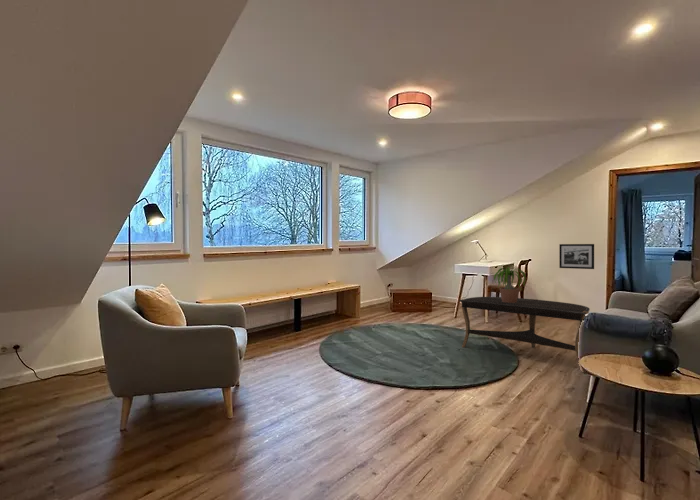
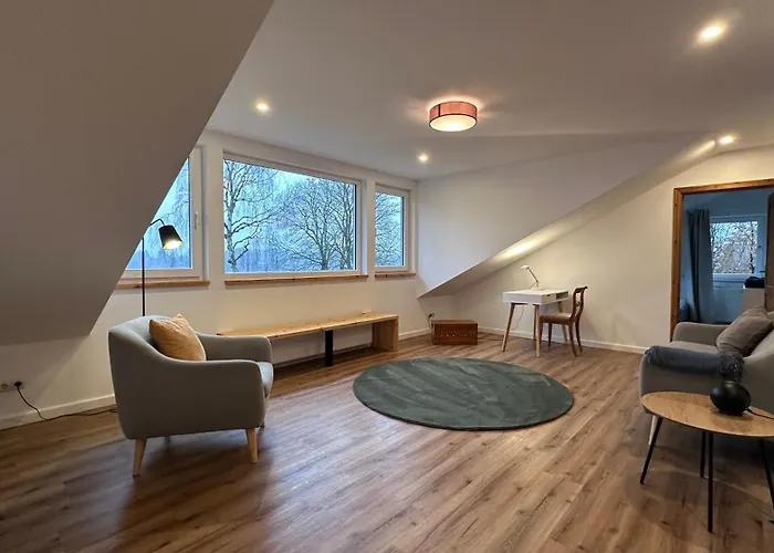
- potted plant [490,266,533,303]
- coffee table [458,296,591,362]
- picture frame [558,243,595,270]
